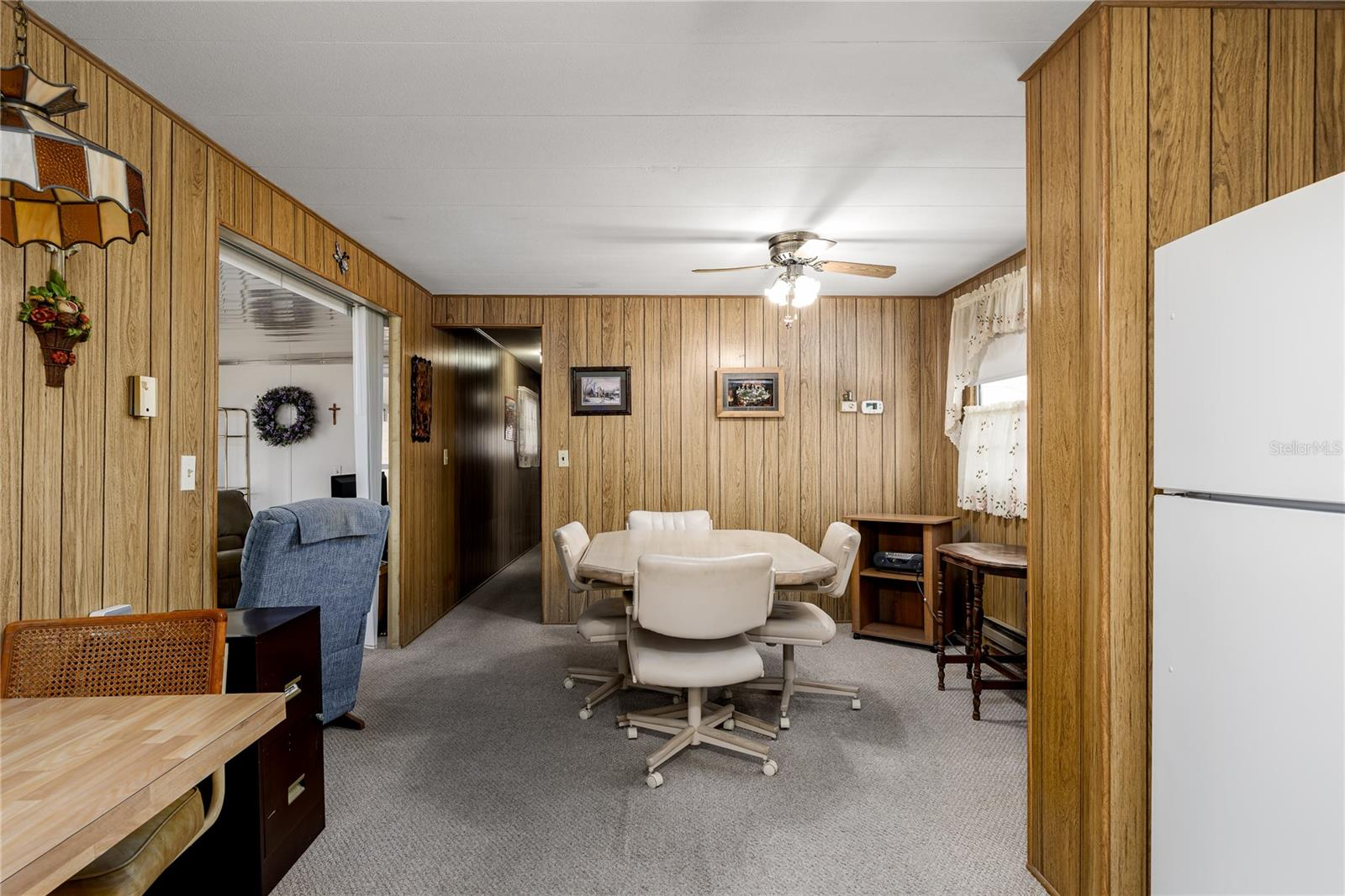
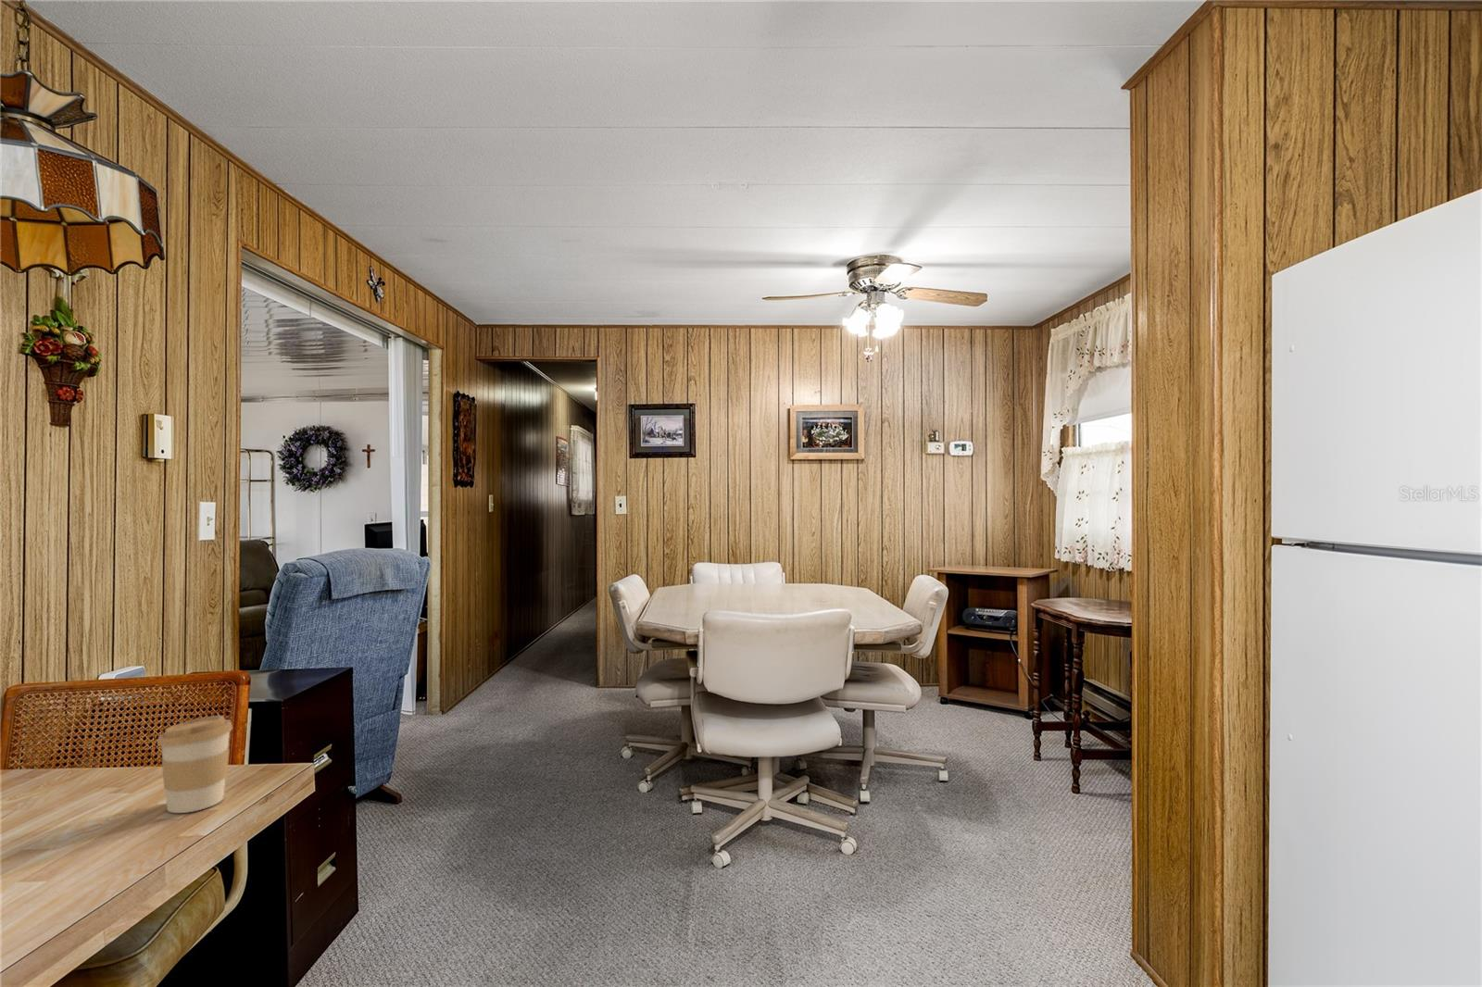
+ coffee cup [156,715,234,814]
